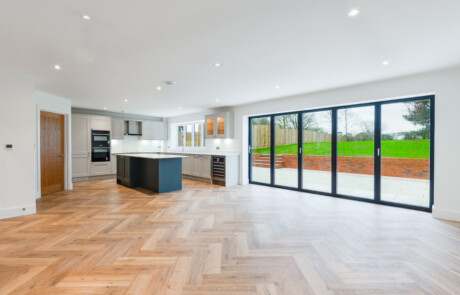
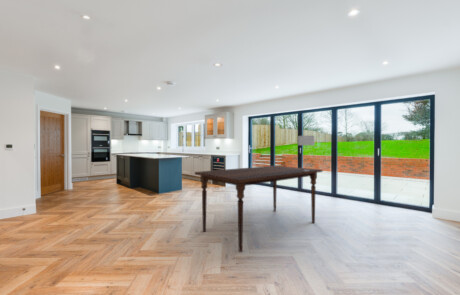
+ table lamp [297,135,316,171]
+ dining table [194,165,323,252]
